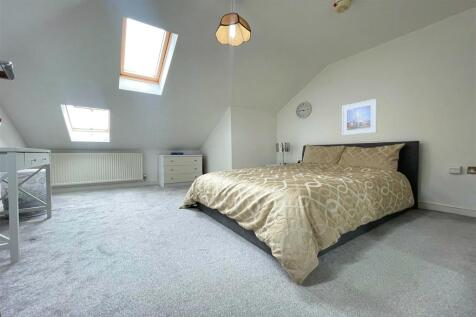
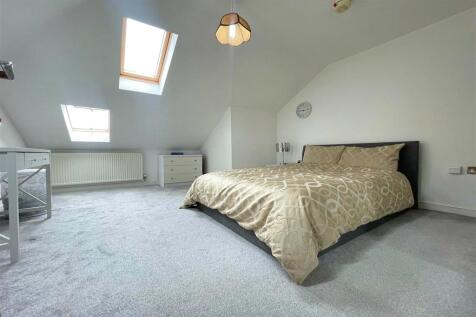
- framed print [341,98,378,136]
